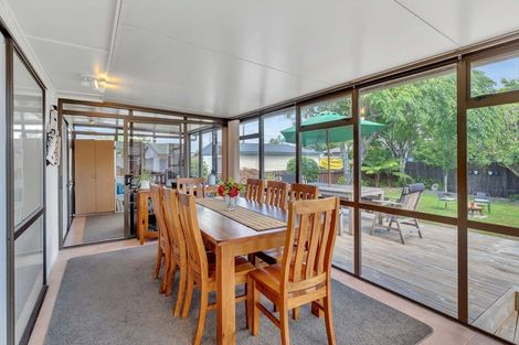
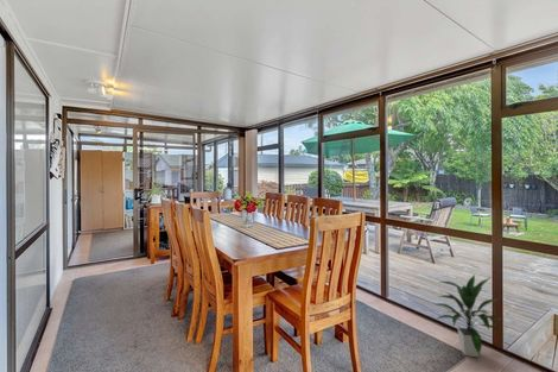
+ indoor plant [435,273,505,358]
